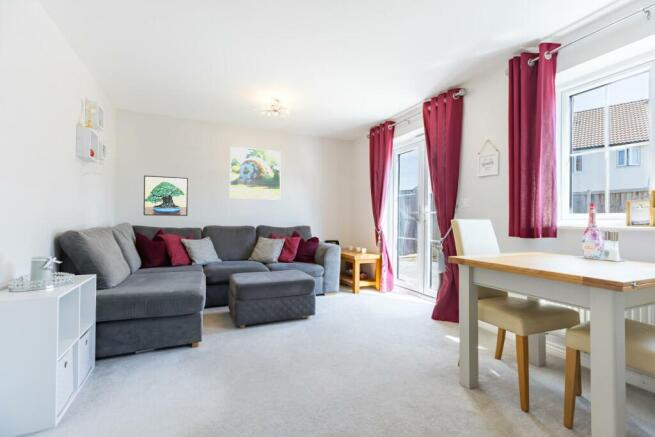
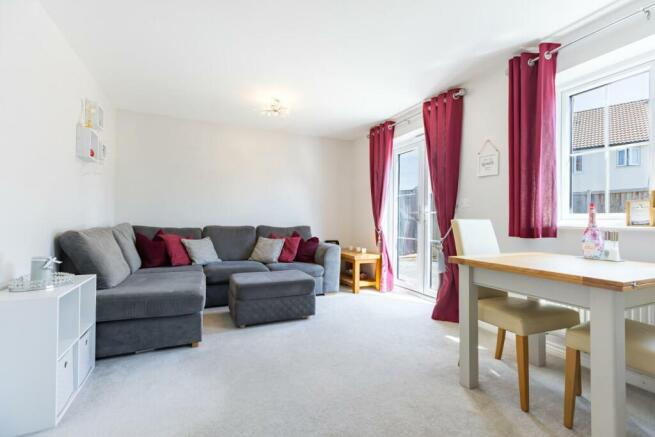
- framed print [143,174,189,217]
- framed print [229,146,282,201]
